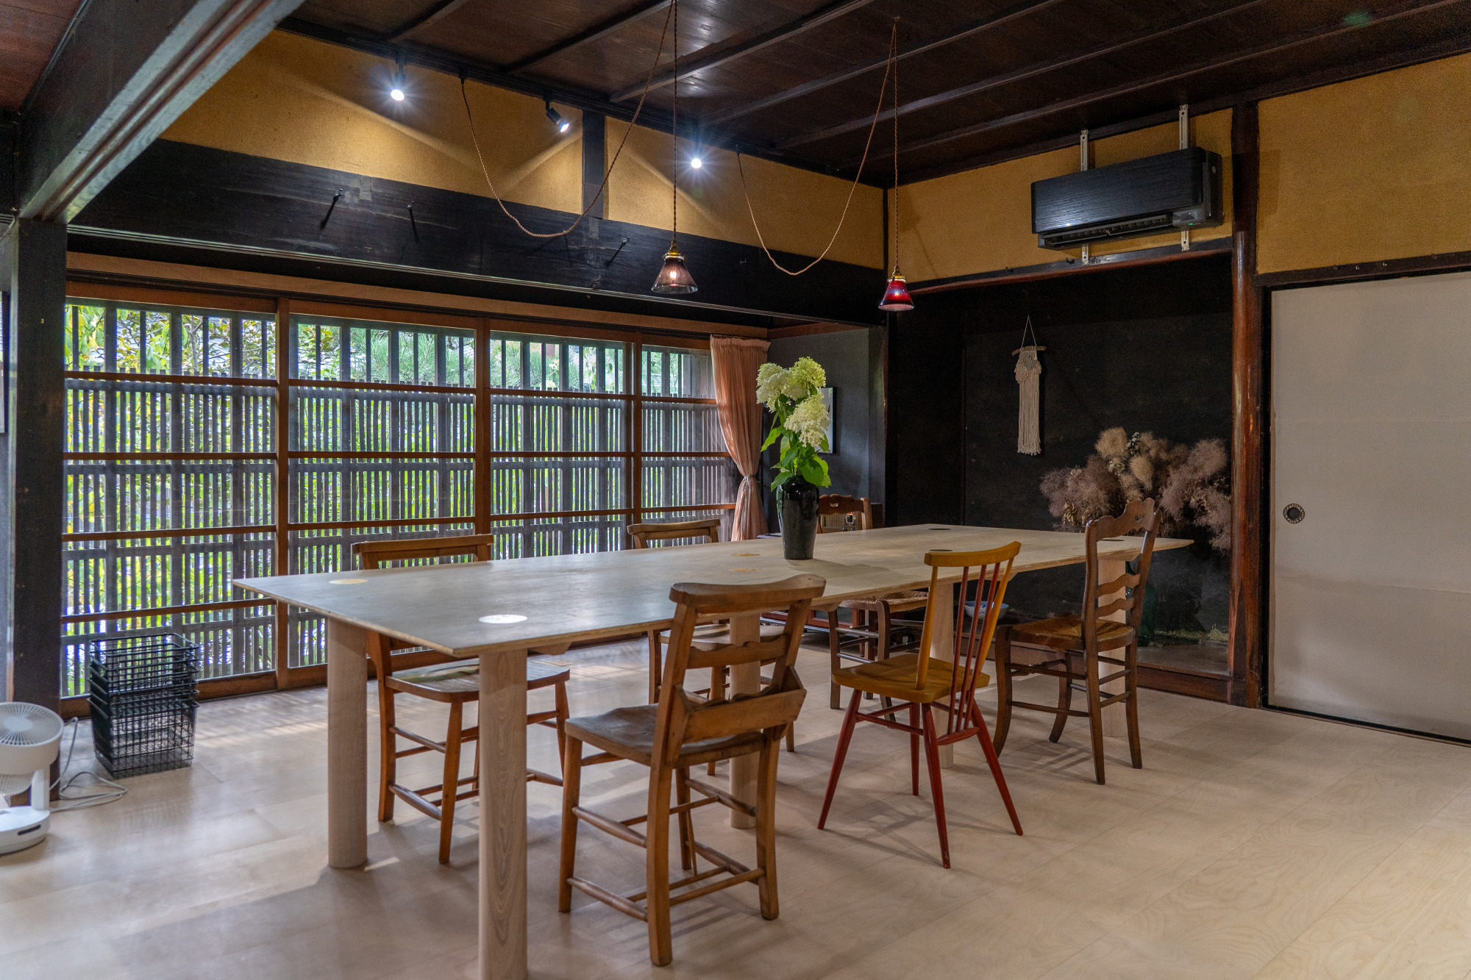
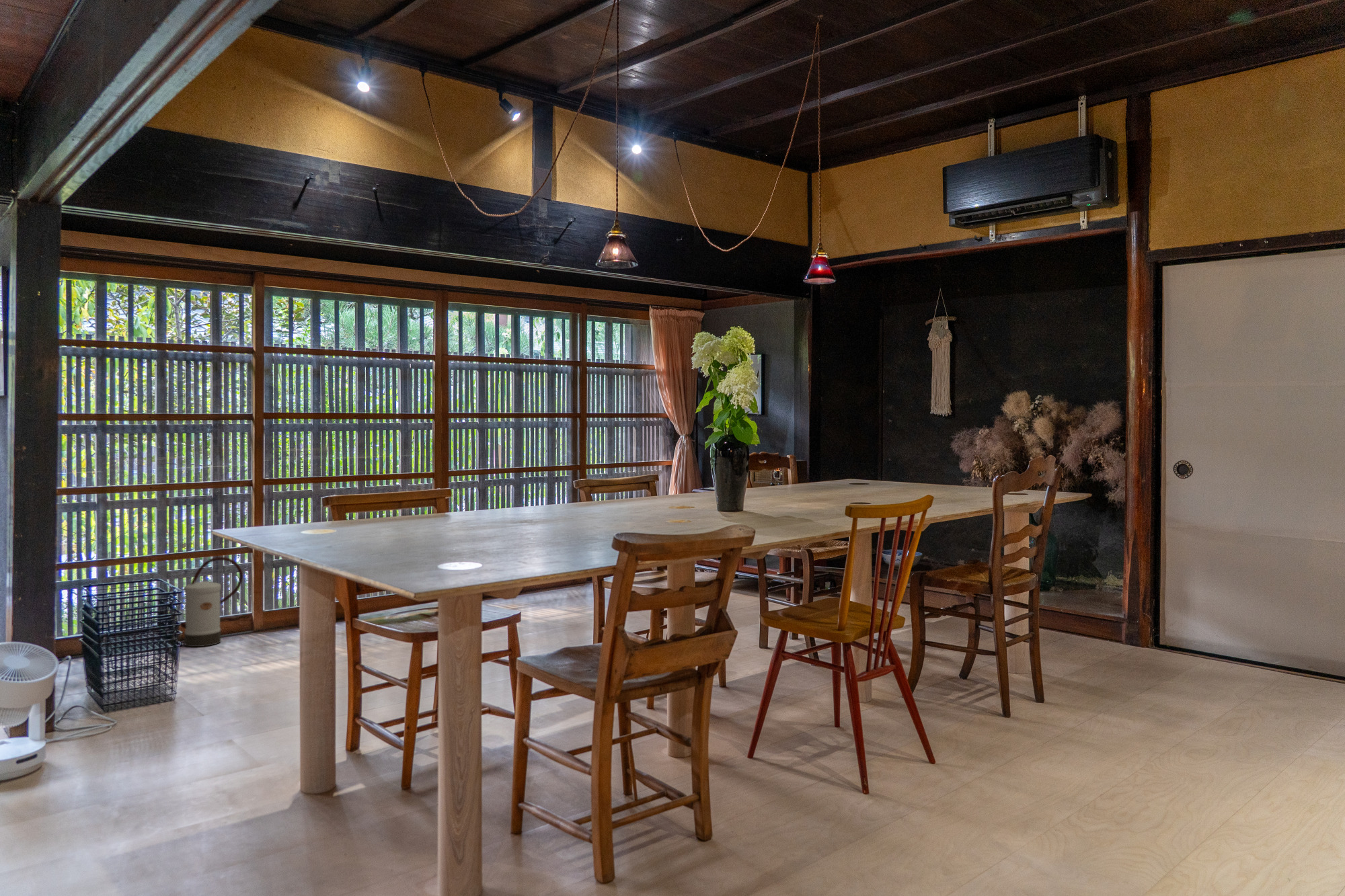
+ watering can [179,557,243,647]
